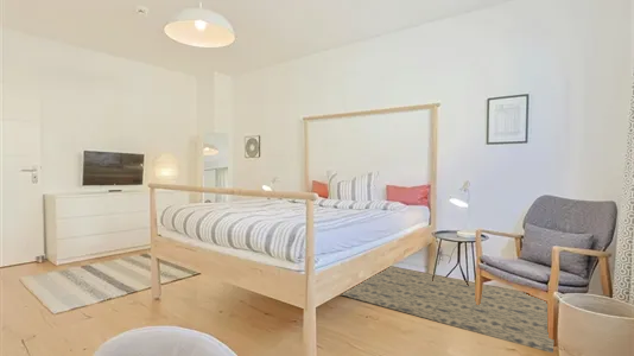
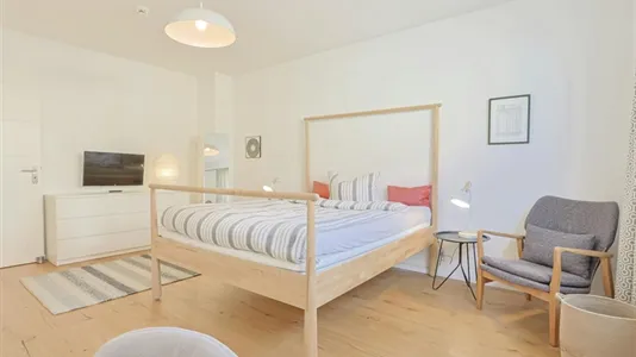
- rug [341,266,556,354]
